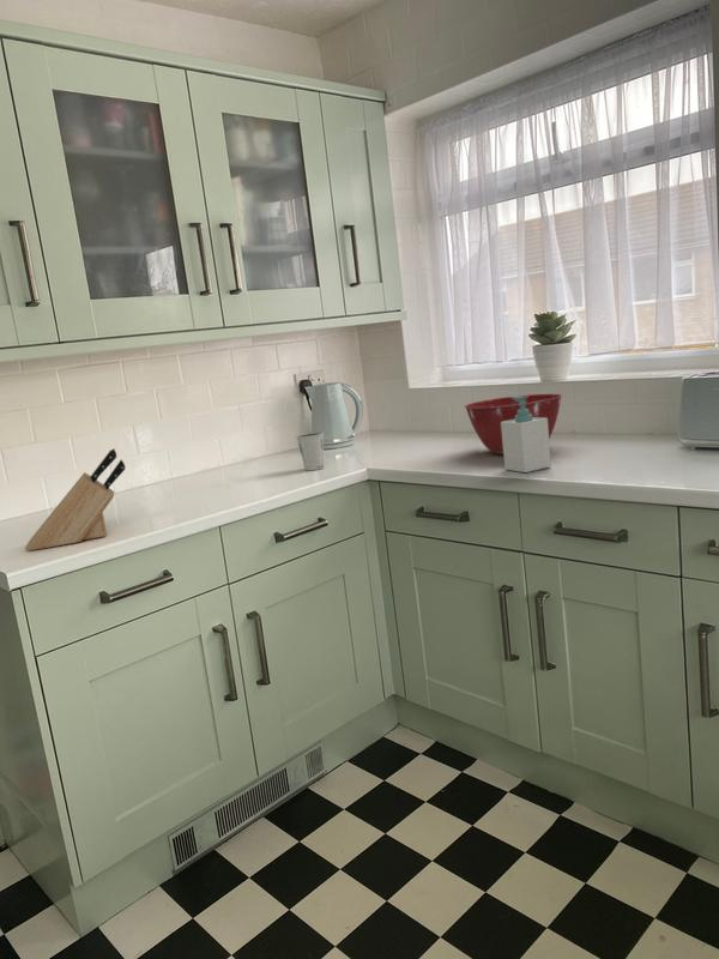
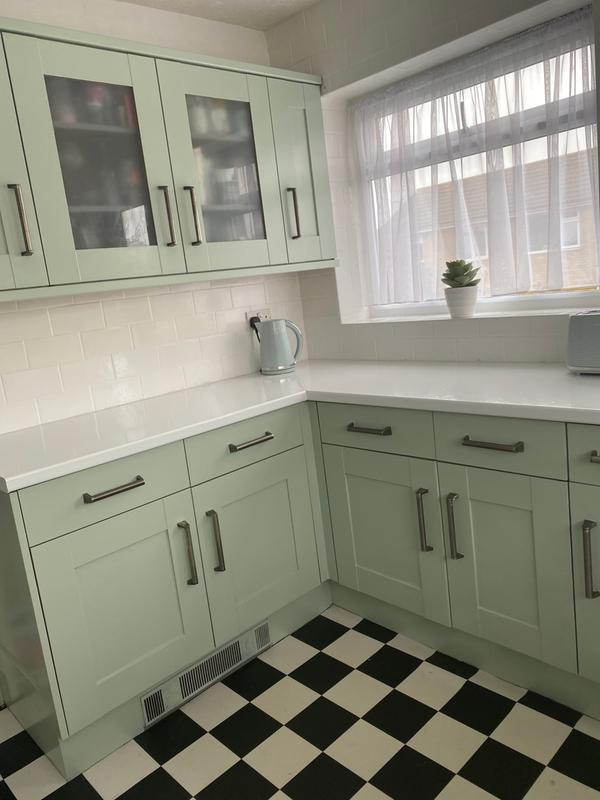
- soap bottle [501,394,552,474]
- dixie cup [295,430,325,471]
- mixing bowl [464,393,563,456]
- knife block [24,447,127,551]
